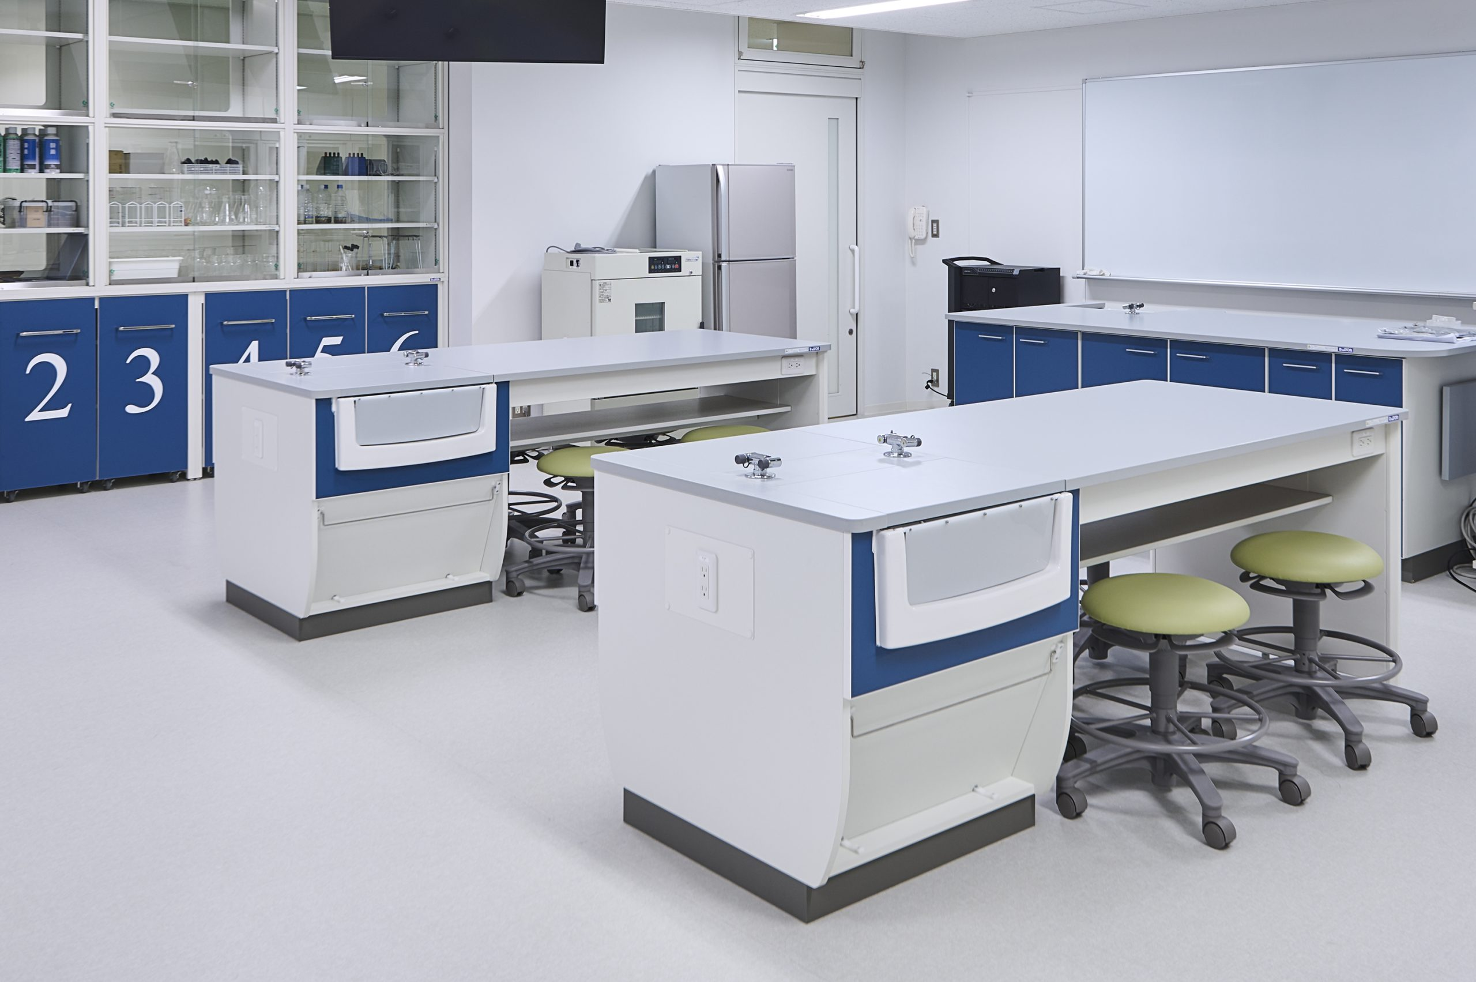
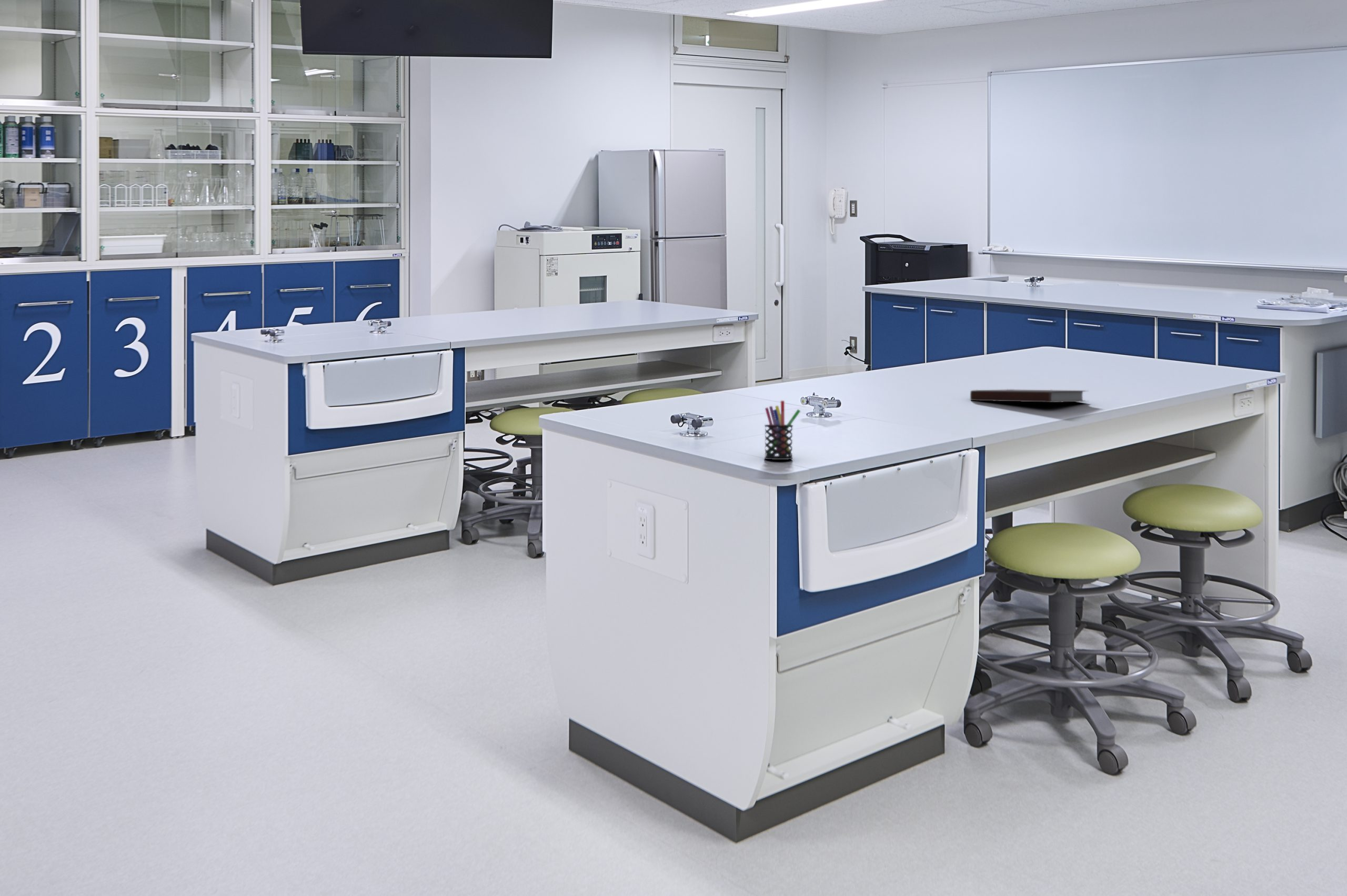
+ notebook [970,389,1089,403]
+ pen holder [764,400,801,460]
